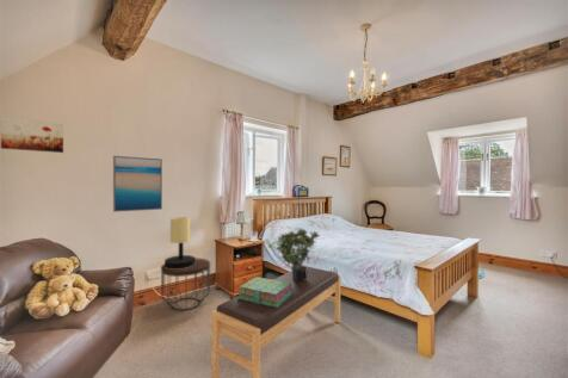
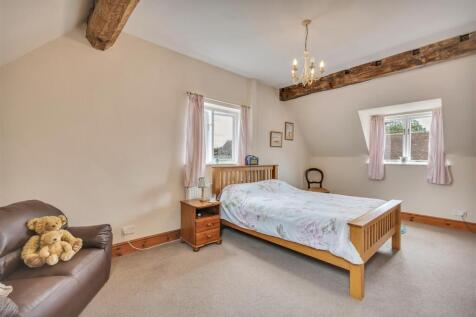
- wall art [112,155,163,213]
- table lamp [163,216,197,268]
- potted plant [276,228,322,281]
- stack of books [236,275,292,308]
- wall art [0,116,64,154]
- side table [160,256,211,311]
- bench [210,266,341,378]
